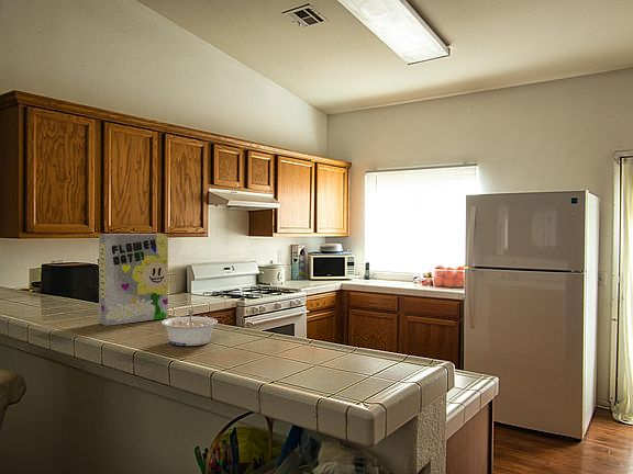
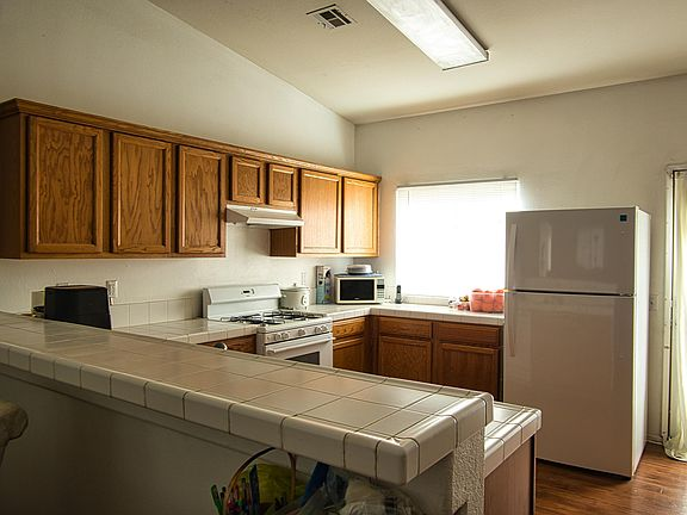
- legume [160,309,219,347]
- cereal box [98,233,169,327]
